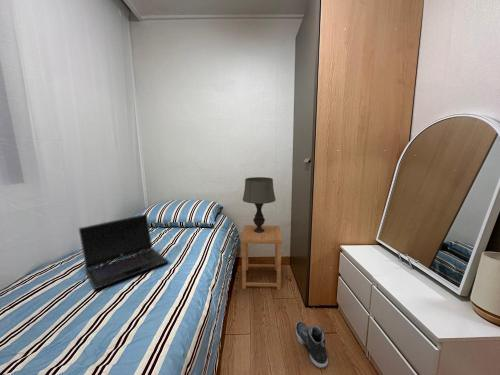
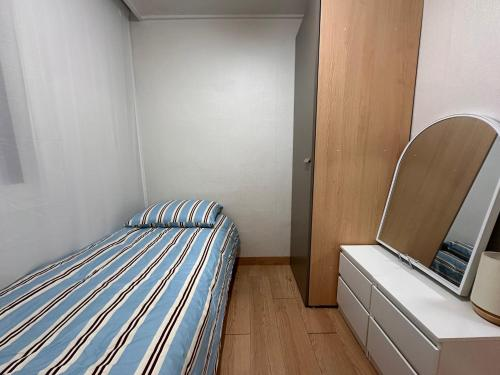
- laptop computer [77,213,169,290]
- sneaker [295,321,329,368]
- side table [240,224,283,290]
- table lamp [242,176,277,233]
